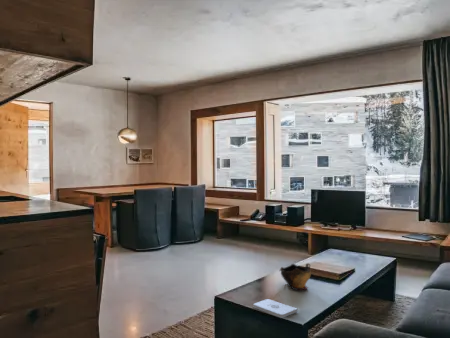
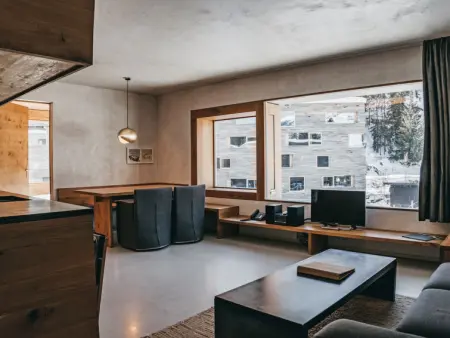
- notepad [253,298,298,319]
- decorative bowl [279,262,312,291]
